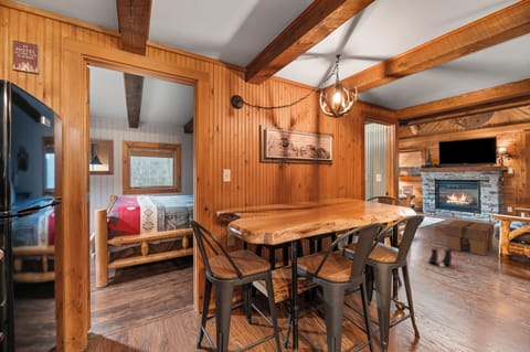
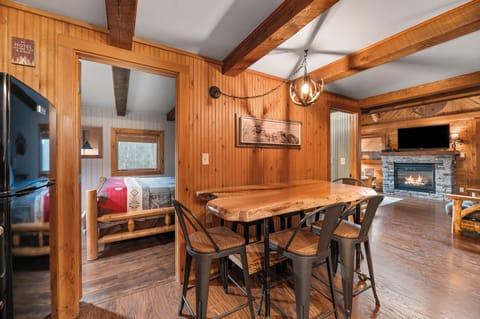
- boots [427,247,453,268]
- footstool [444,218,496,257]
